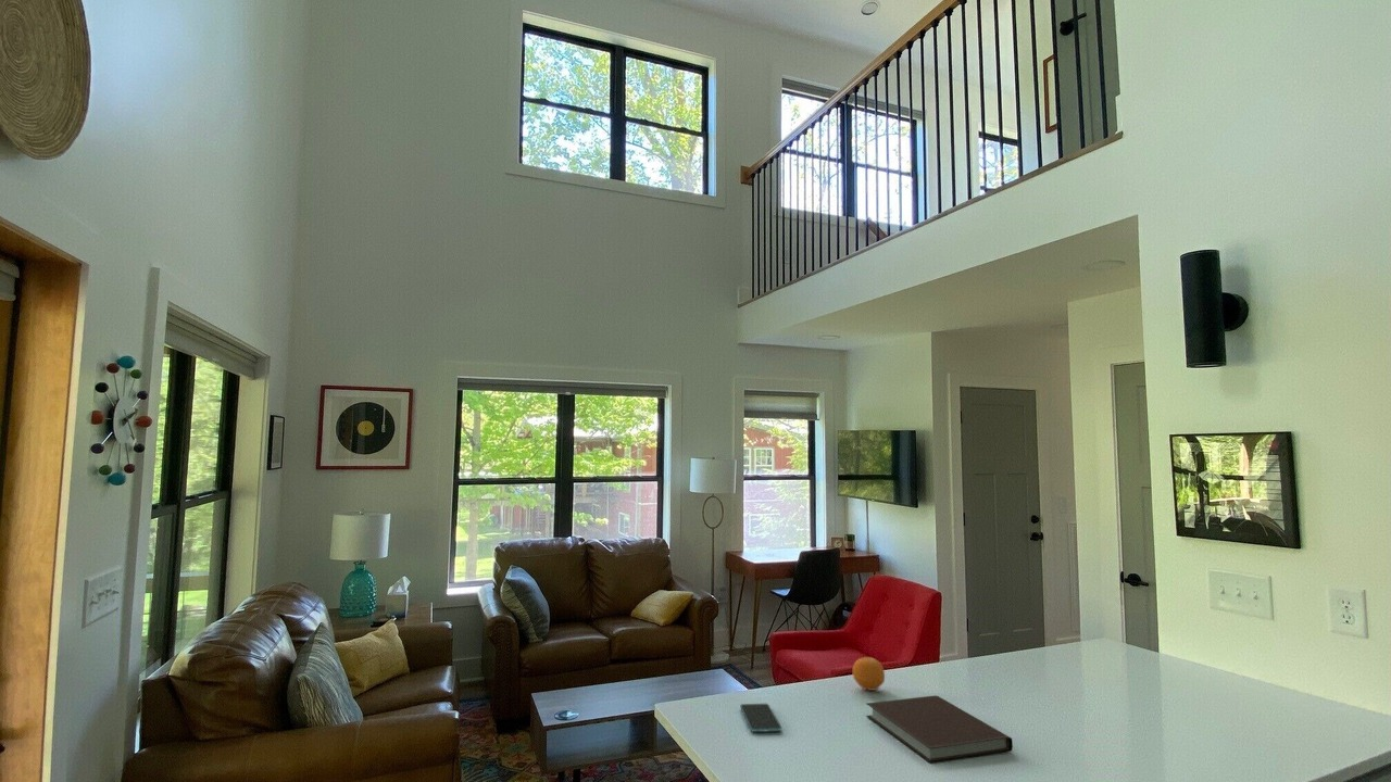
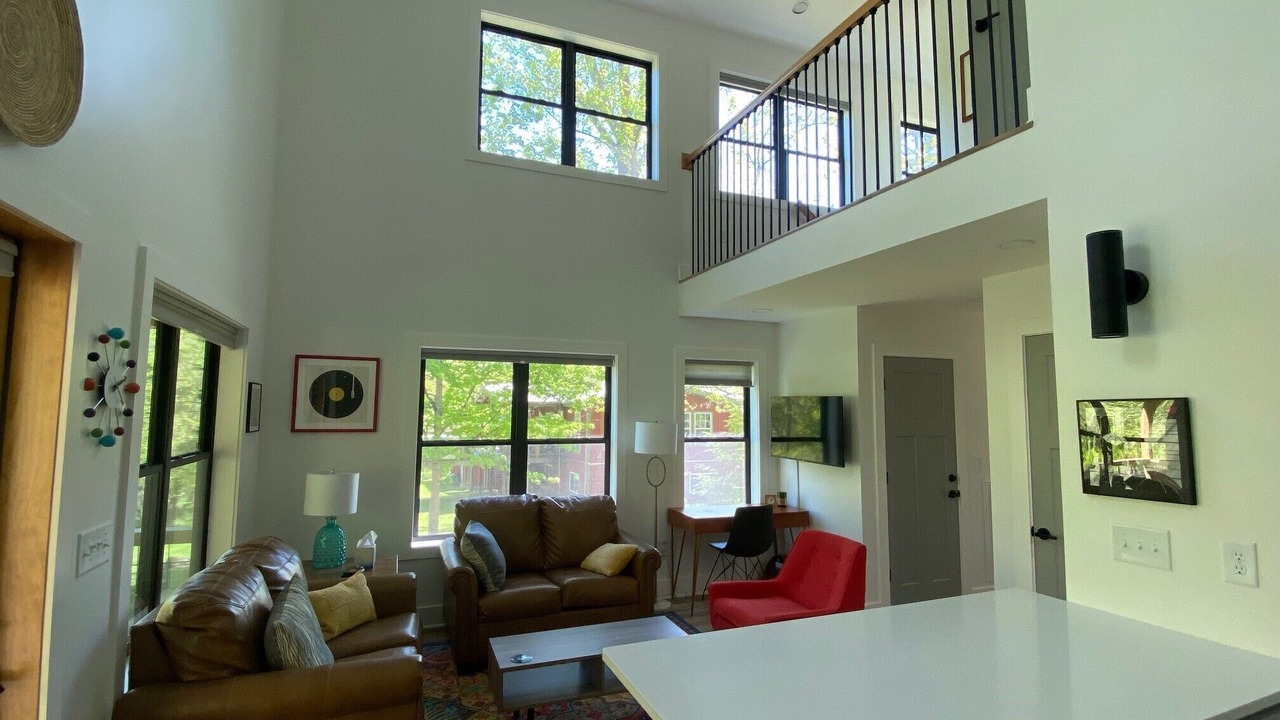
- smartphone [739,703,782,733]
- notebook [865,695,1014,765]
- fruit [852,656,886,692]
